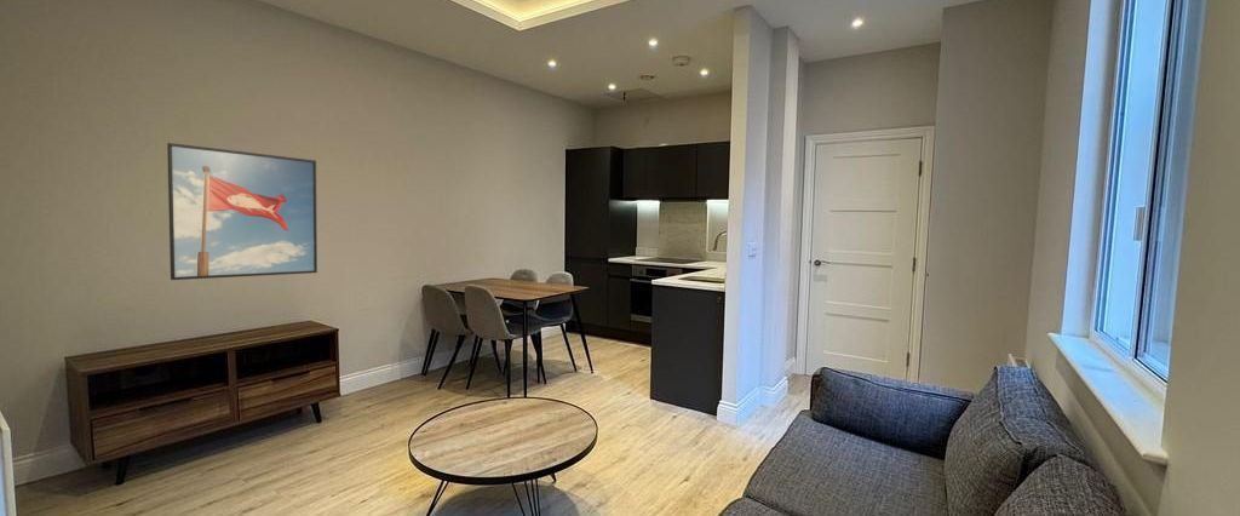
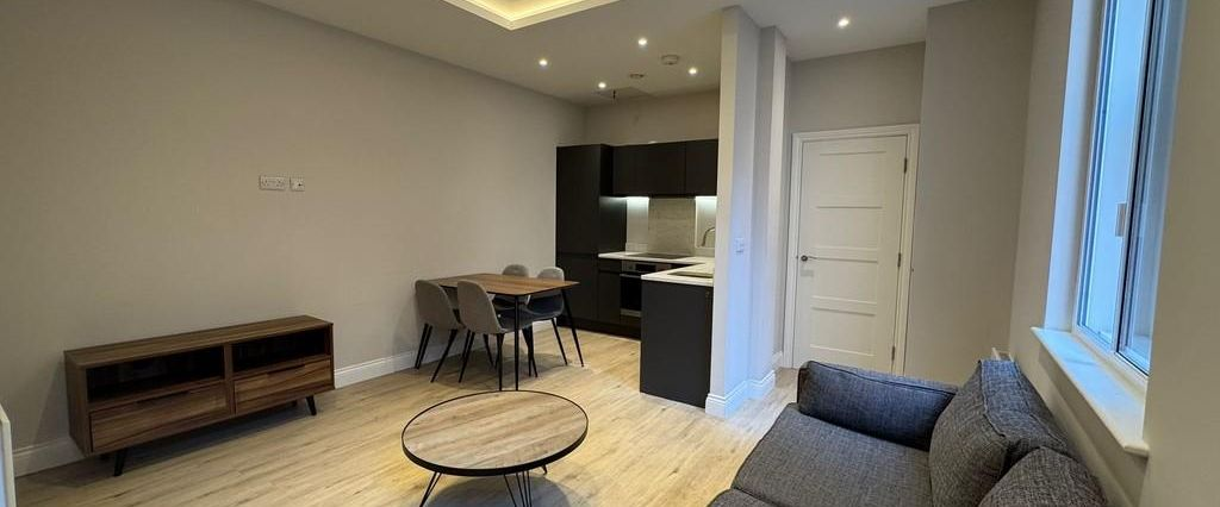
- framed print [166,142,318,281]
